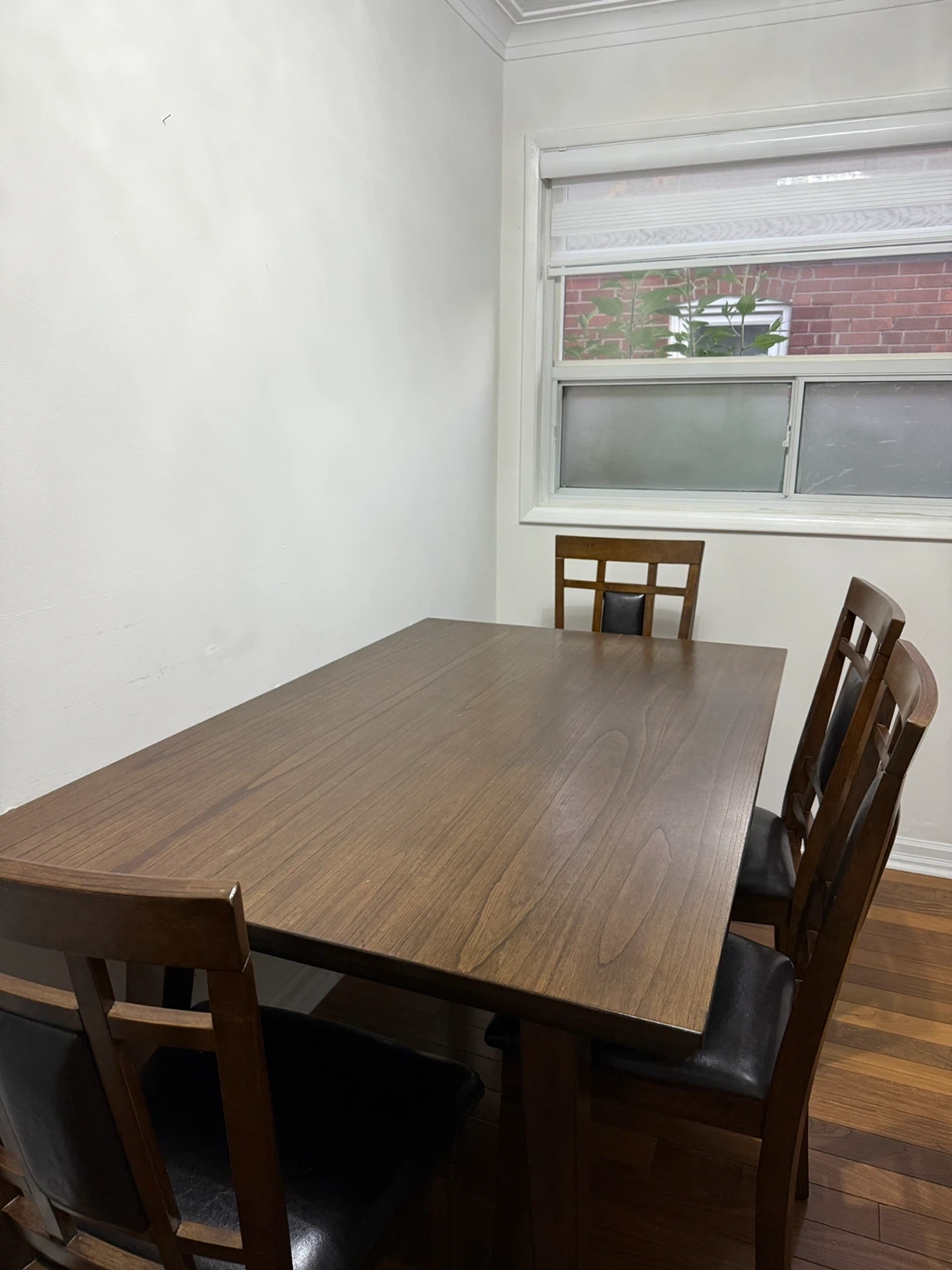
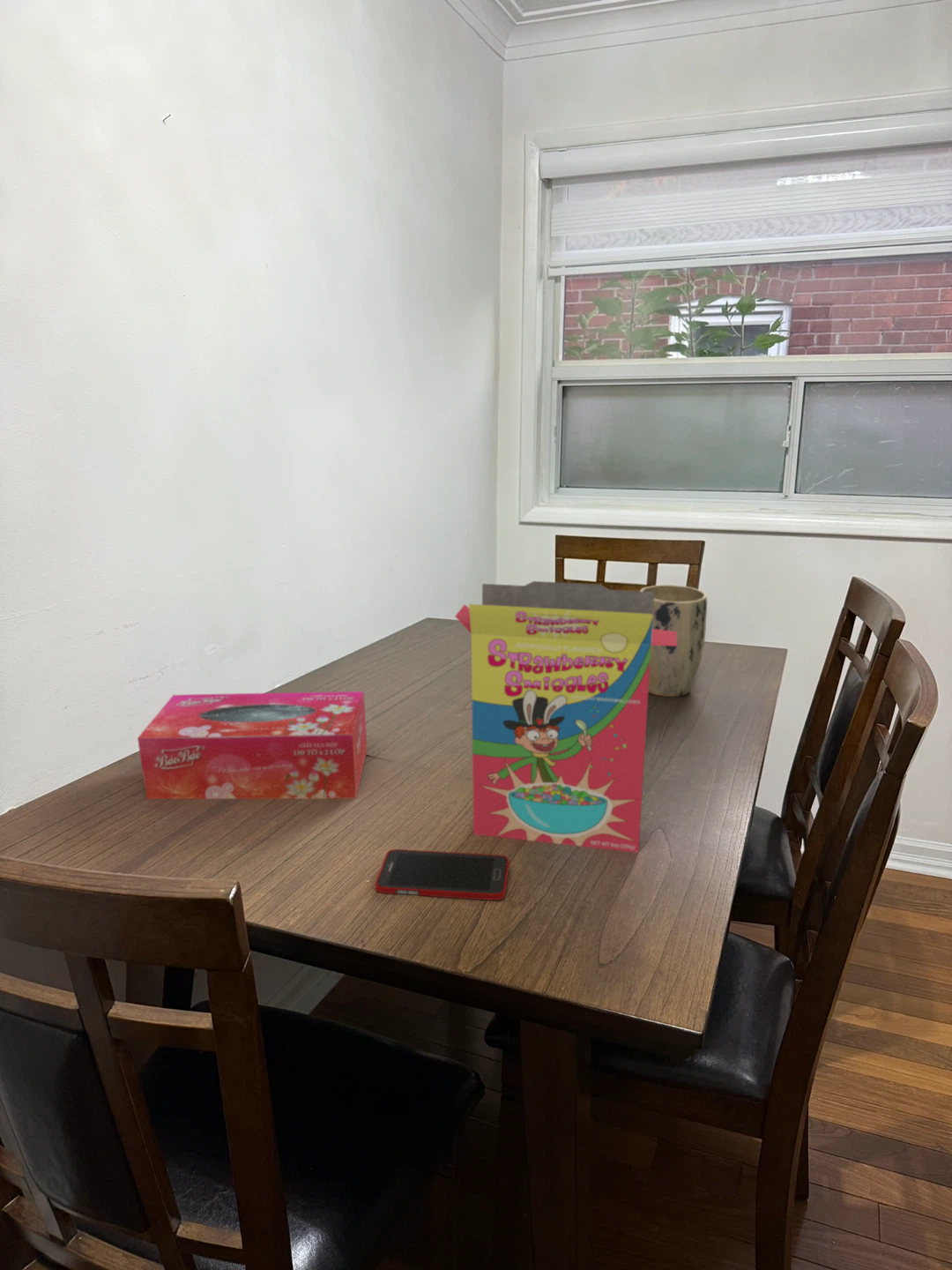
+ cereal box [454,580,677,854]
+ tissue box [137,691,368,800]
+ plant pot [640,584,708,698]
+ cell phone [375,848,510,901]
